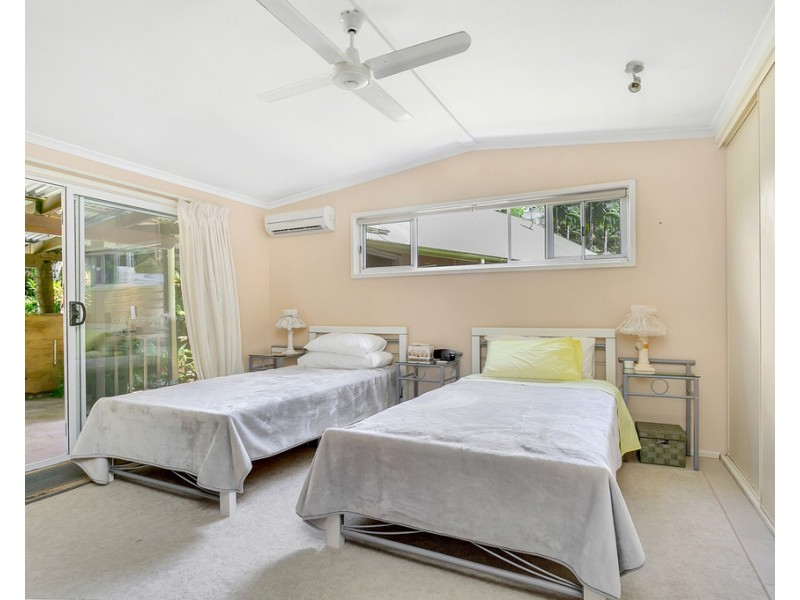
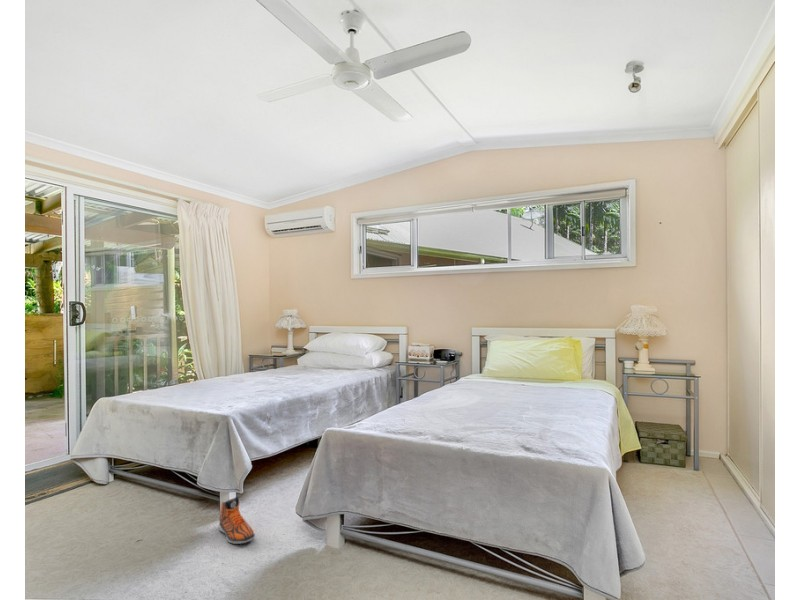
+ sneaker [217,495,256,545]
